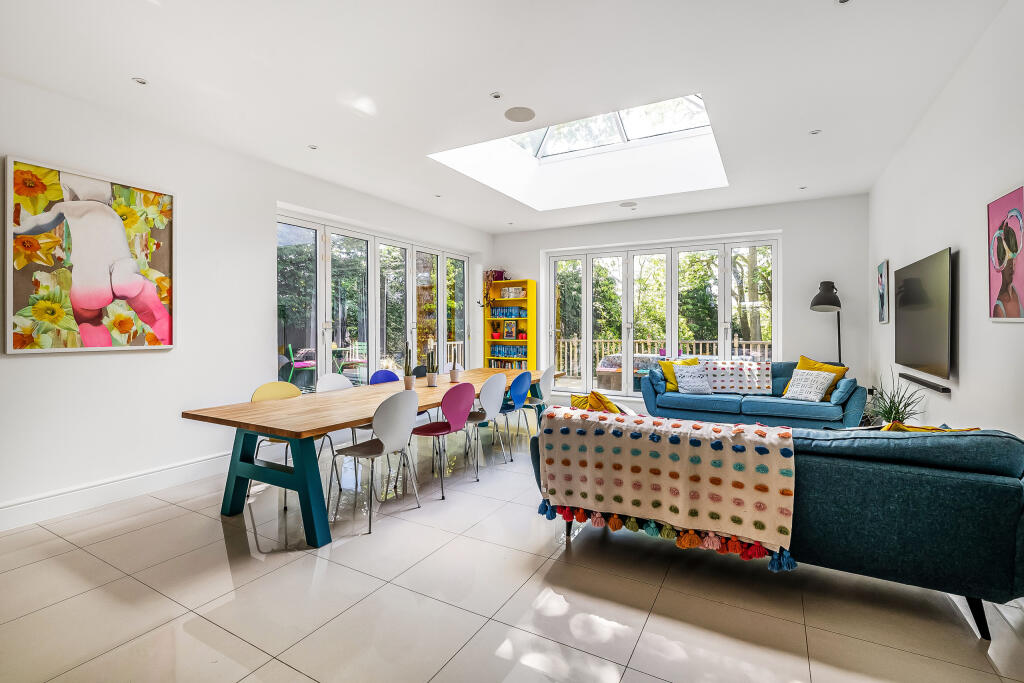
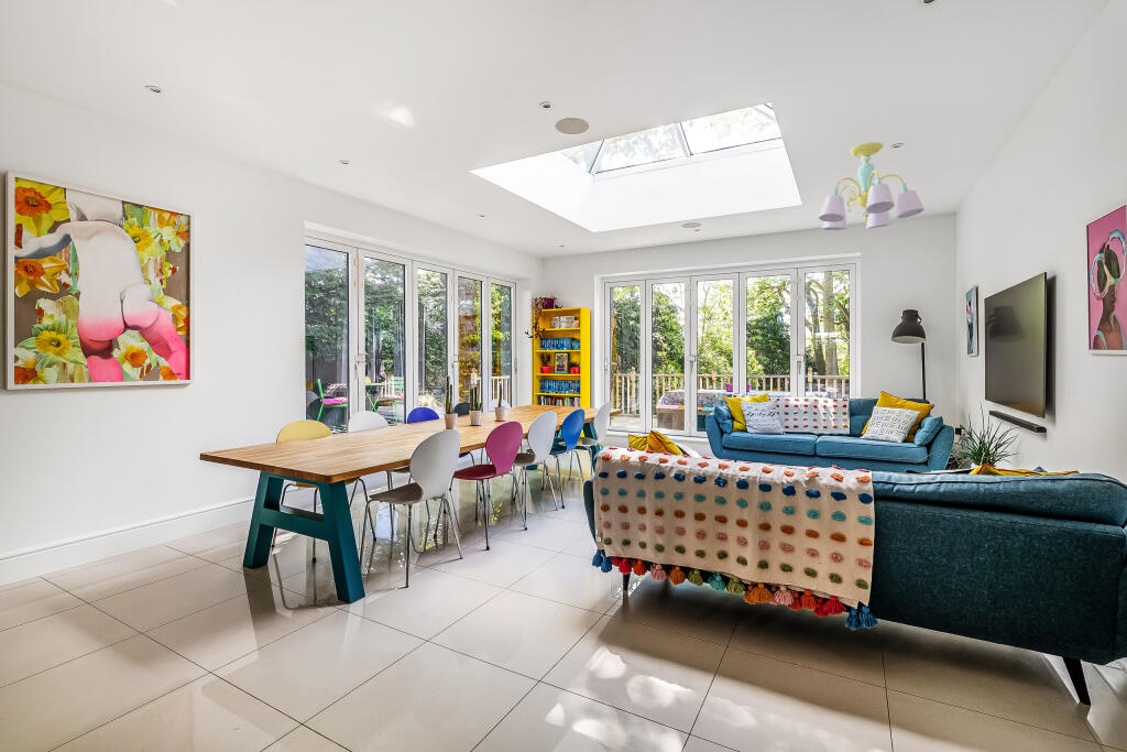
+ chandelier [818,141,926,231]
